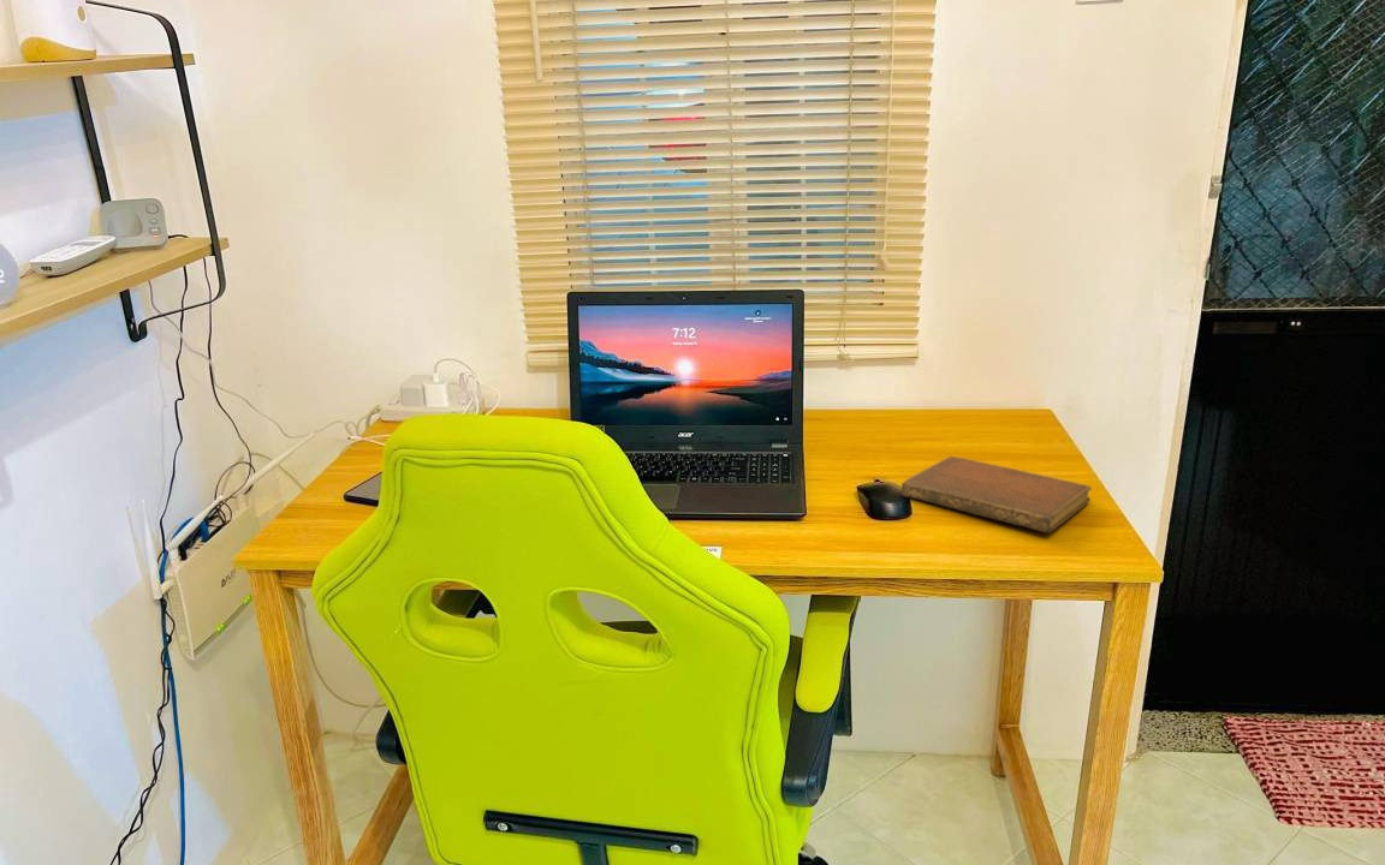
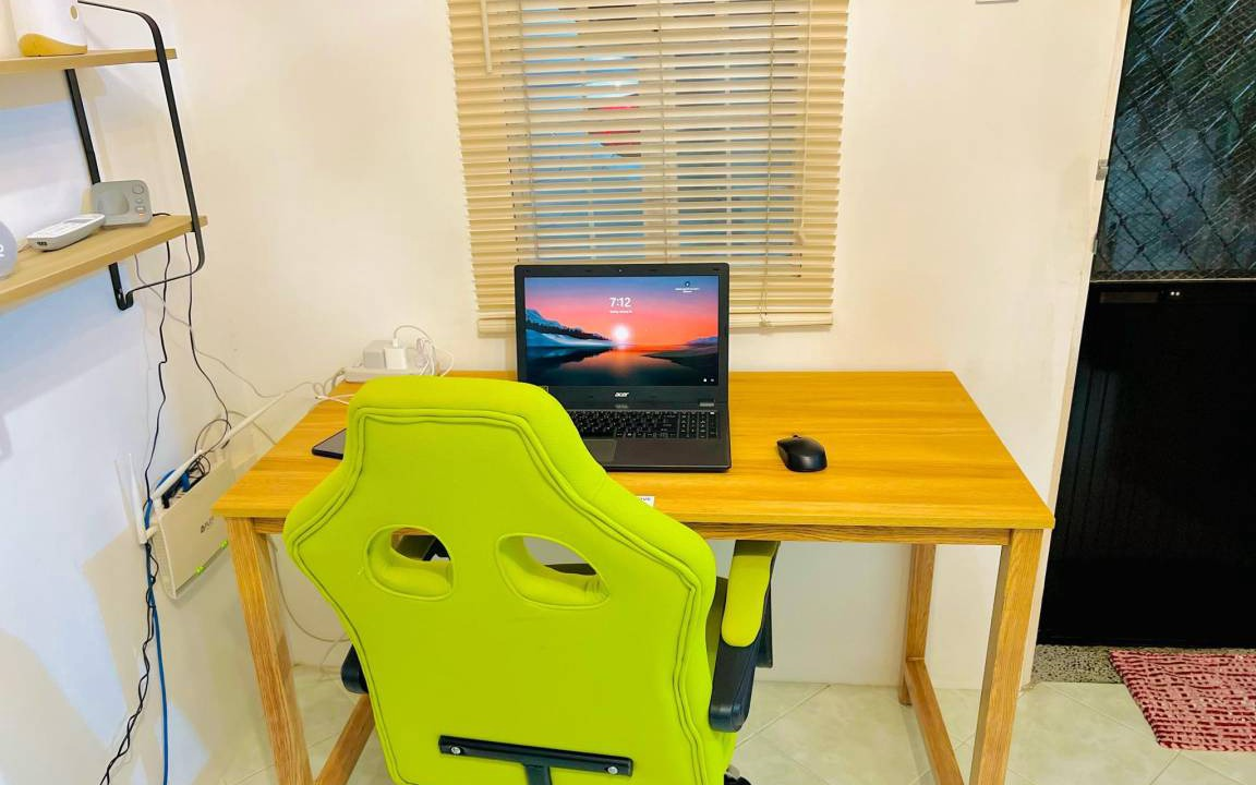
- notebook [900,455,1093,533]
